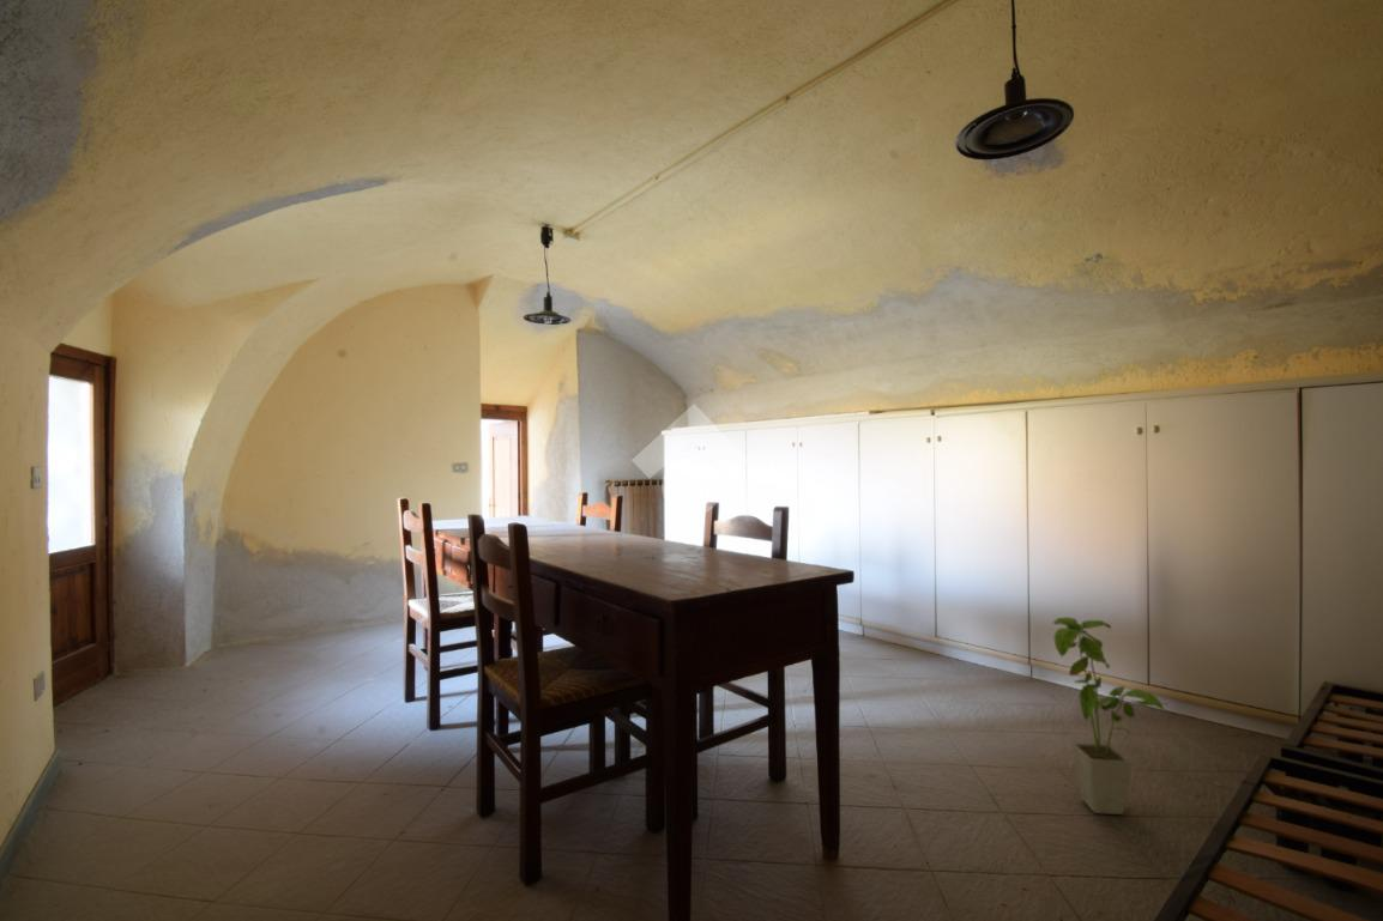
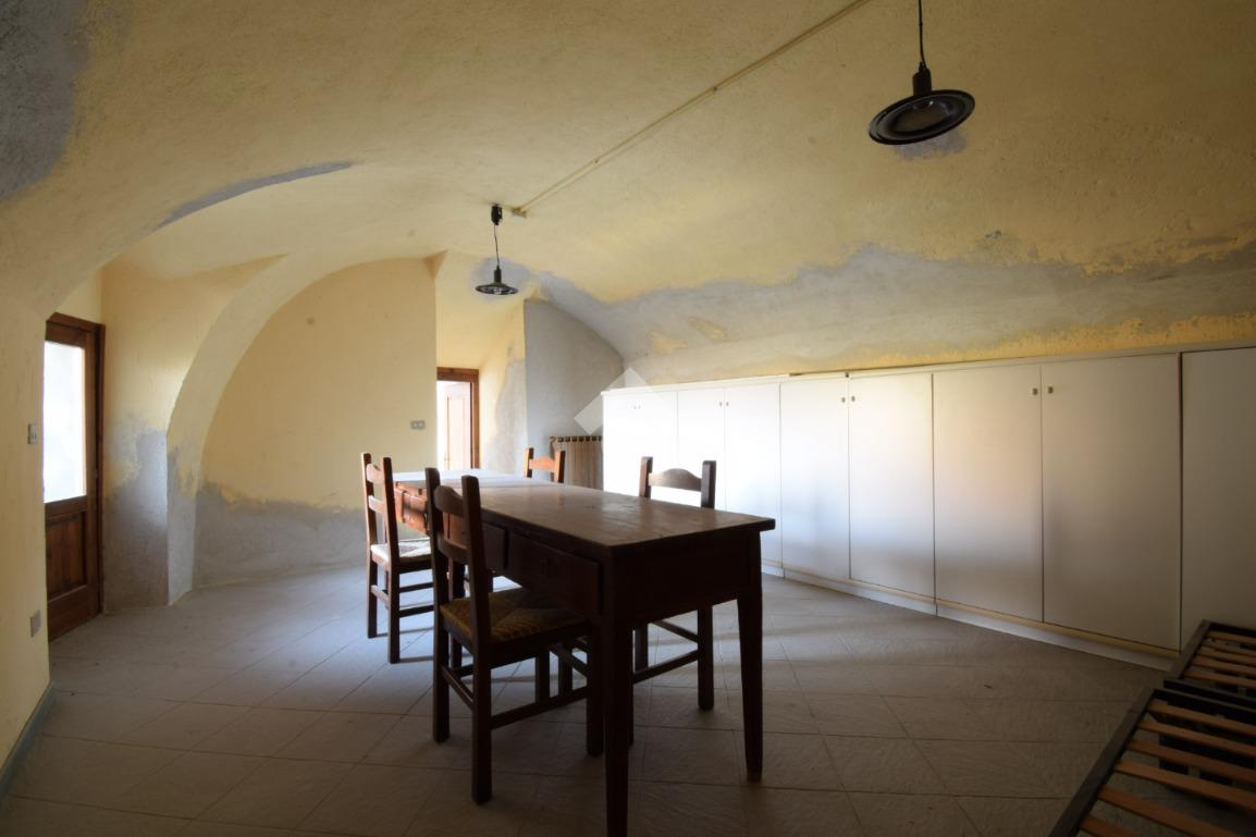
- house plant [1051,616,1167,816]
